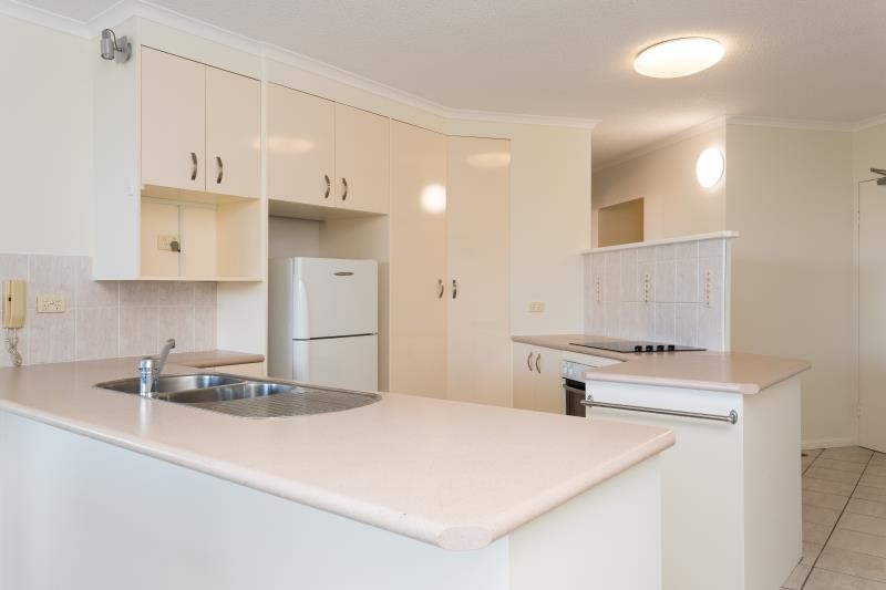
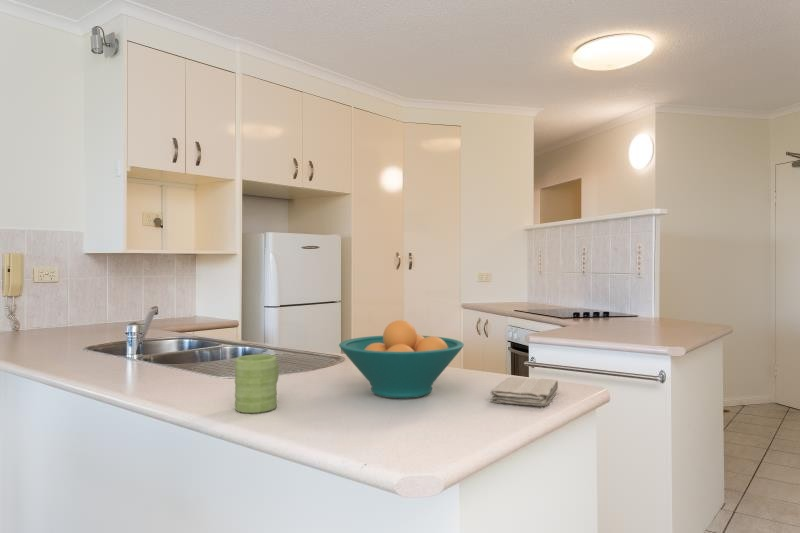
+ mug [234,354,280,414]
+ washcloth [490,376,559,407]
+ fruit bowl [338,319,465,399]
